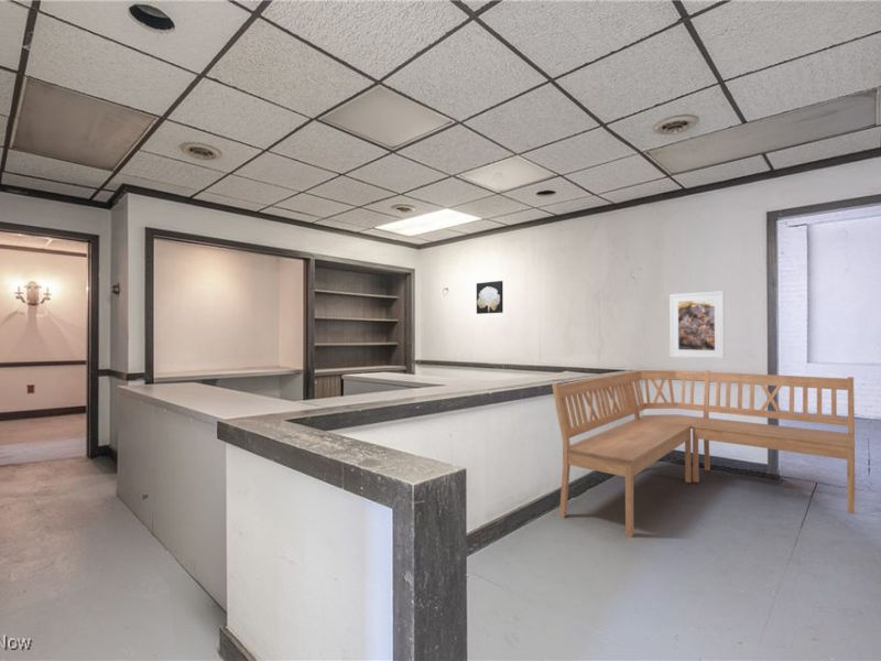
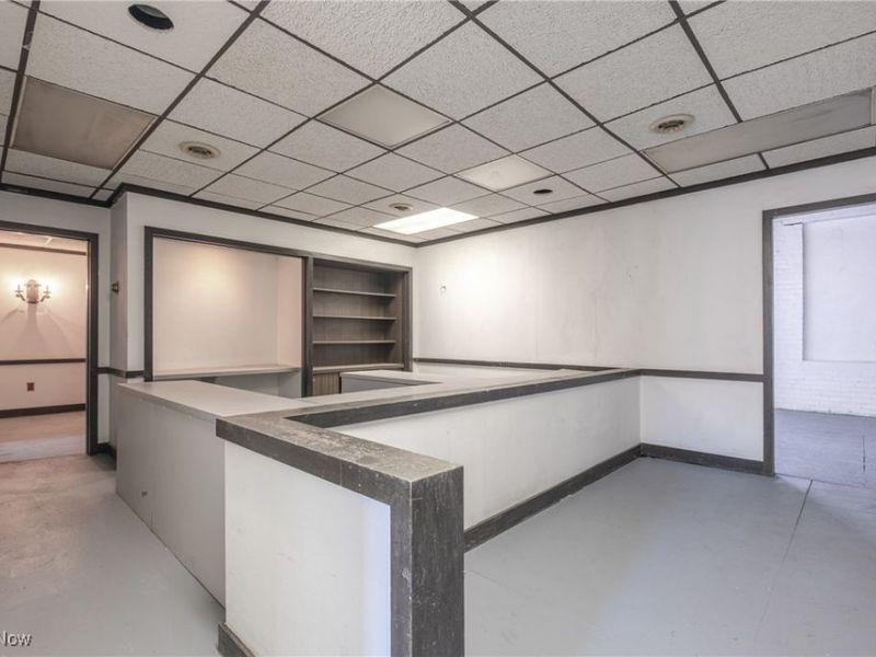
- wall art [476,280,504,315]
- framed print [668,290,726,359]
- bench [551,369,856,539]
